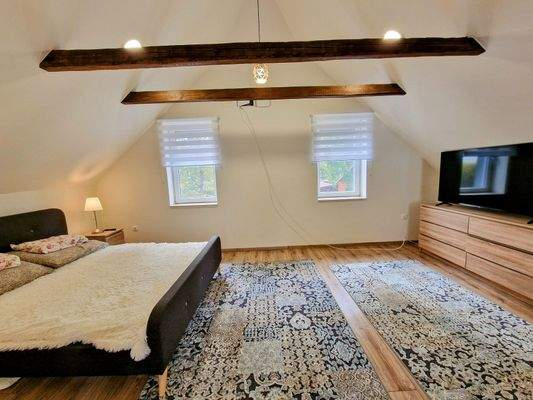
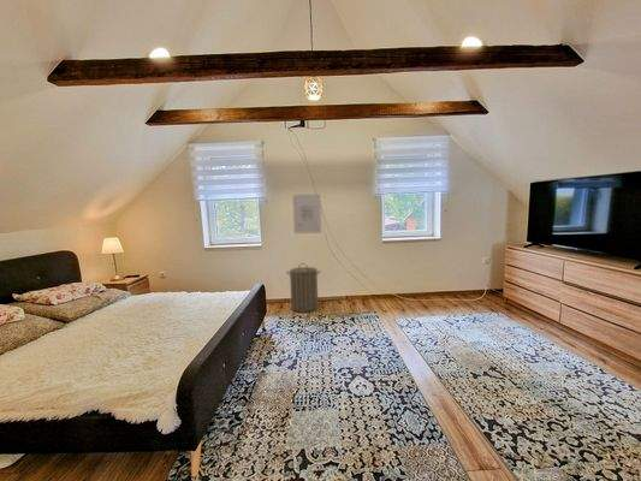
+ laundry hamper [285,262,321,314]
+ wall art [291,192,322,234]
